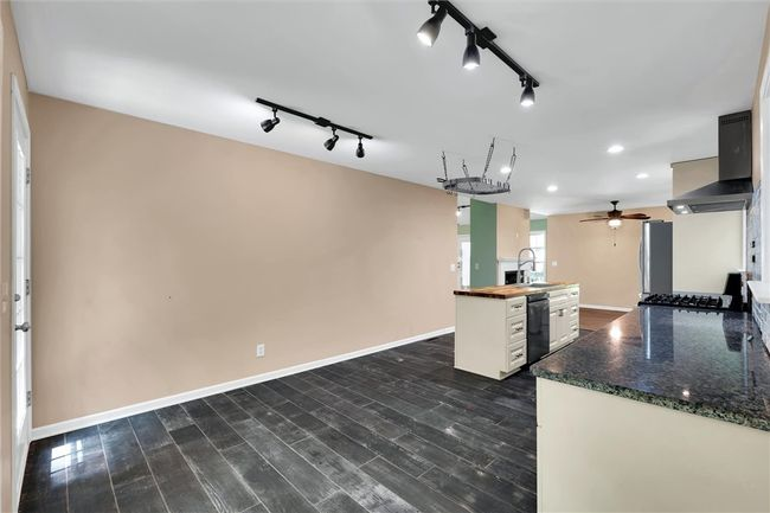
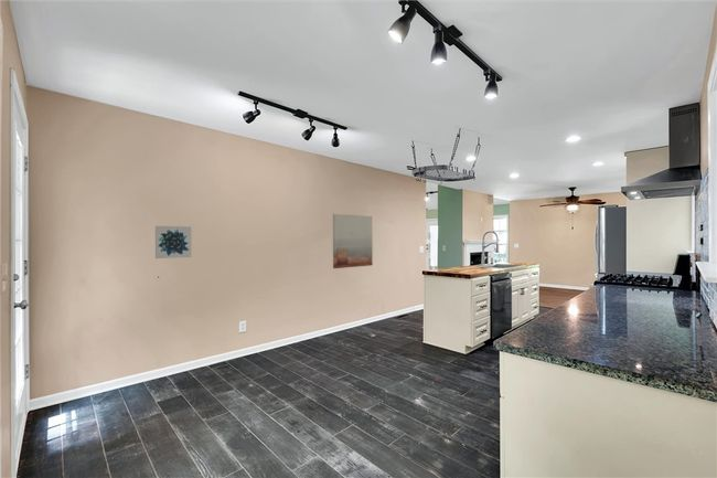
+ wall art [332,213,374,269]
+ wall art [154,225,192,259]
